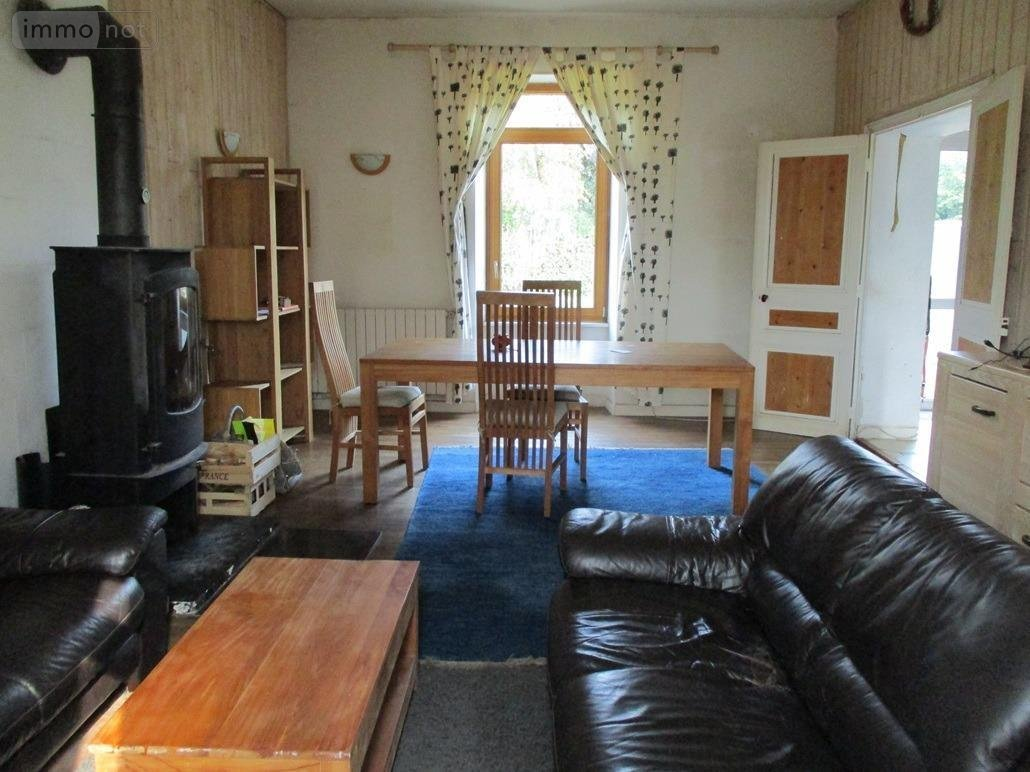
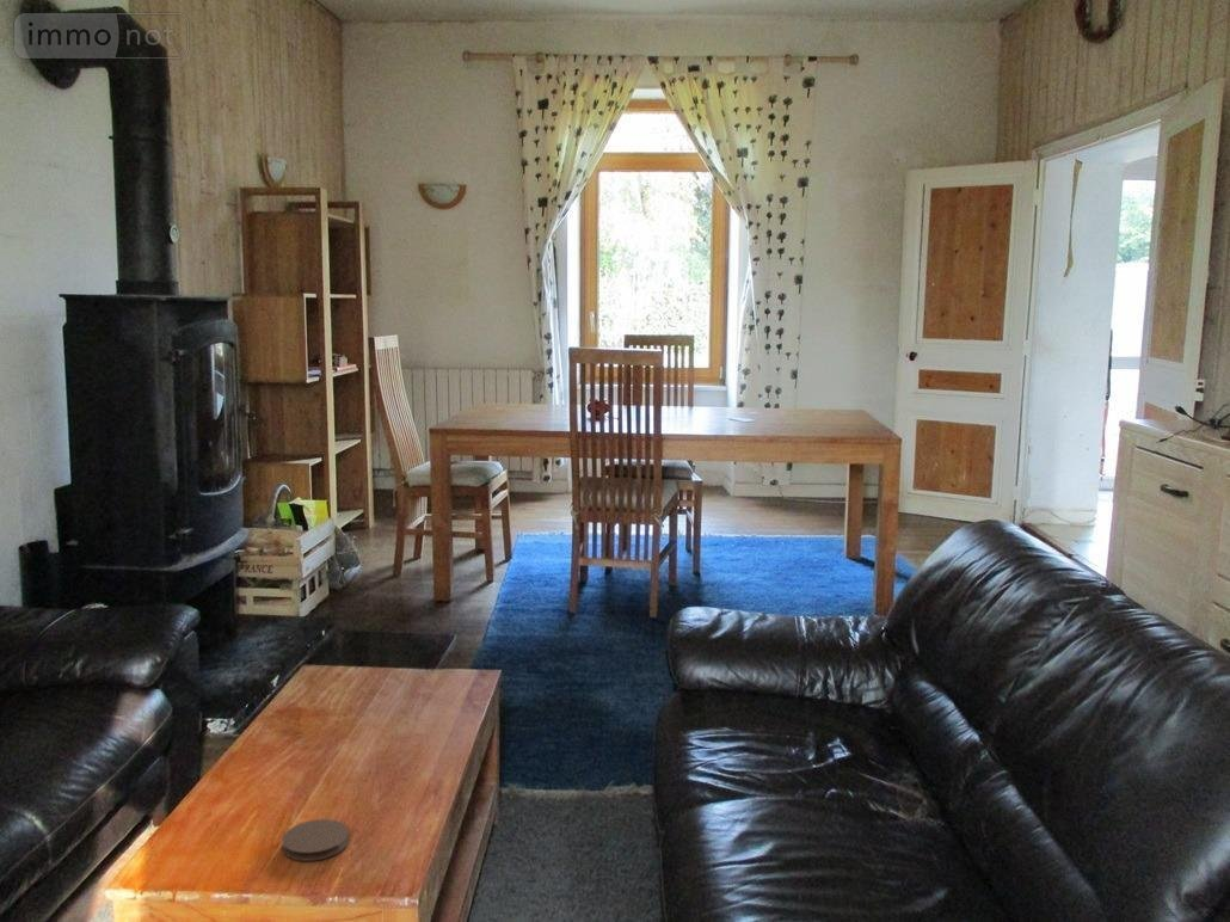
+ coaster [281,818,350,862]
